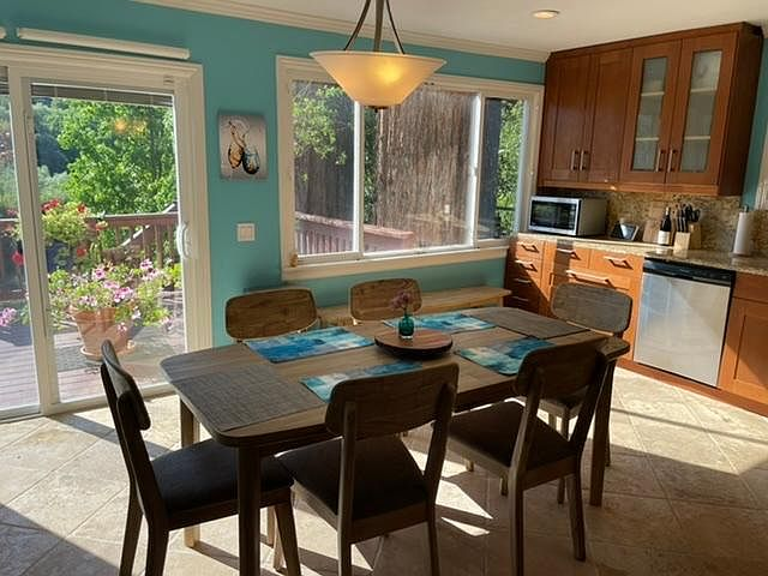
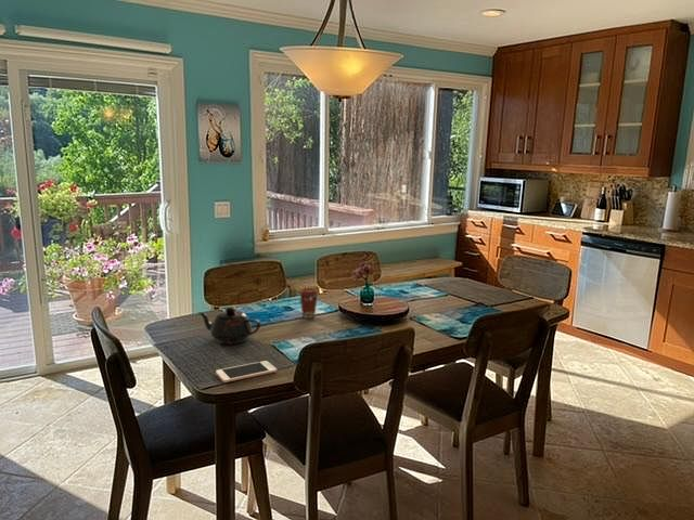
+ coffee cup [298,287,320,320]
+ cell phone [215,360,278,384]
+ teapot [197,306,261,346]
